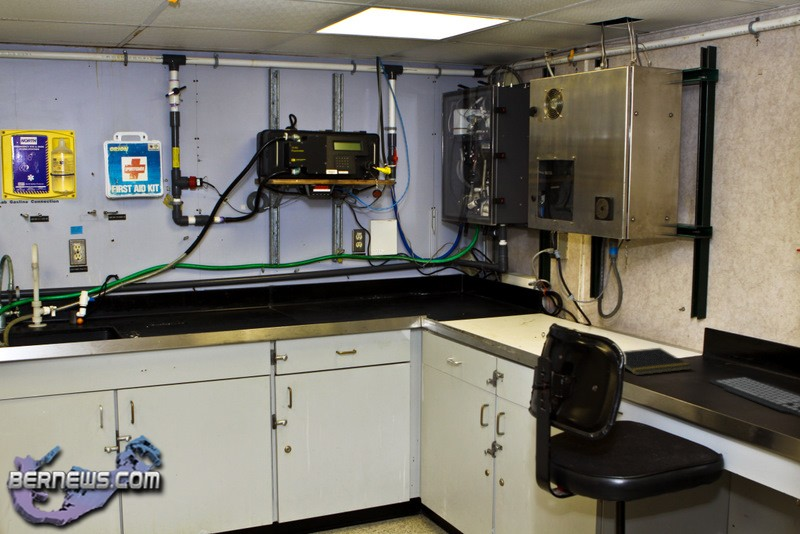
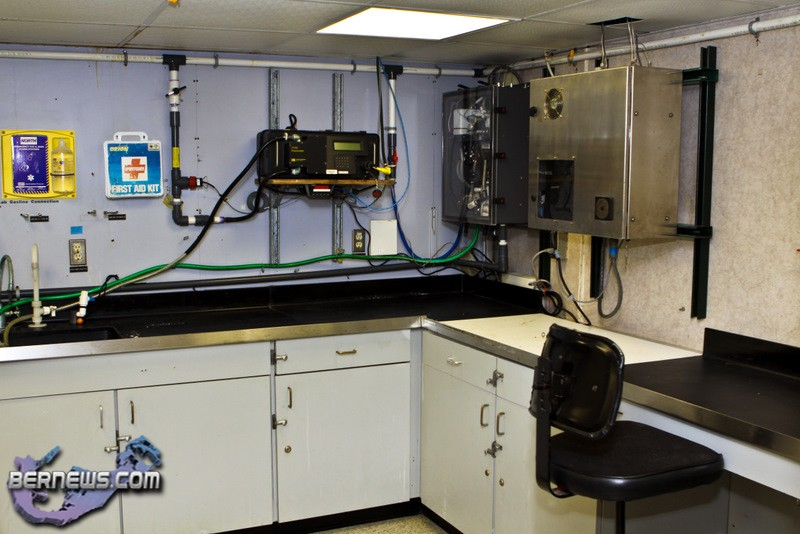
- keyboard [707,376,800,418]
- notepad [622,347,692,376]
